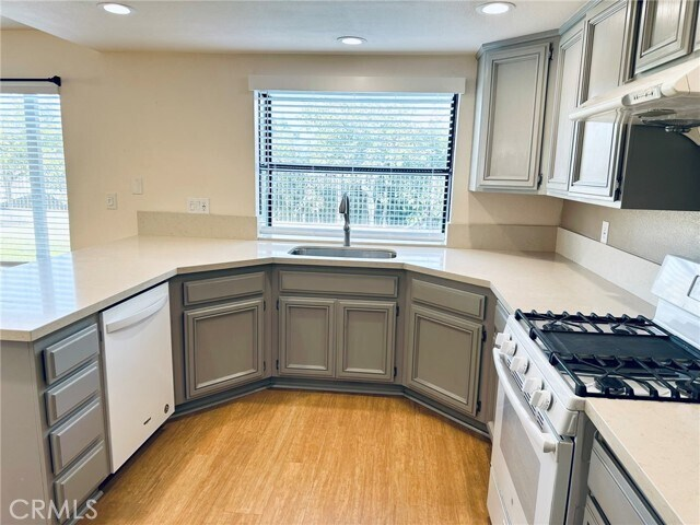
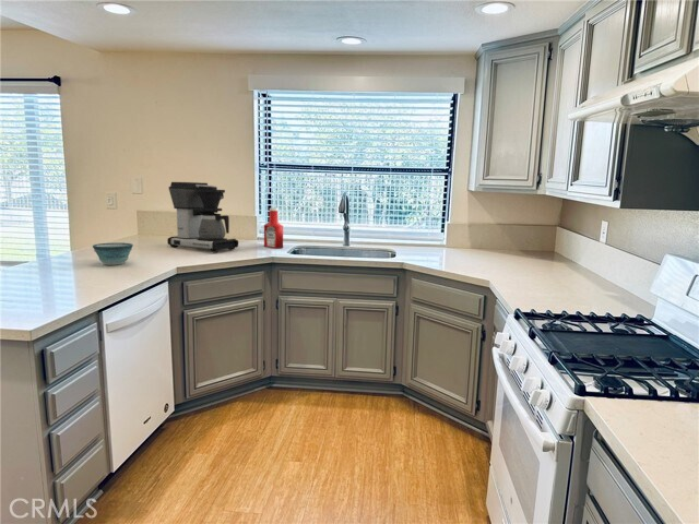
+ bowl [92,241,134,266]
+ coffee maker [166,181,239,253]
+ soap bottle [263,207,284,249]
